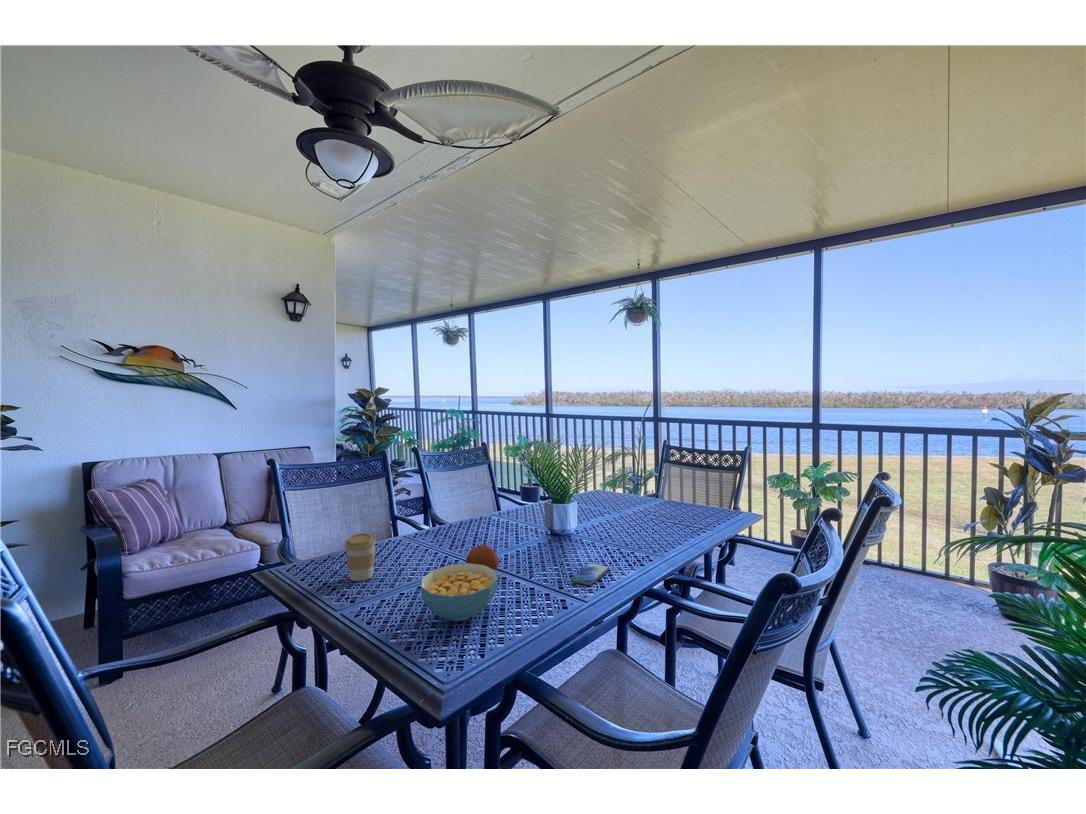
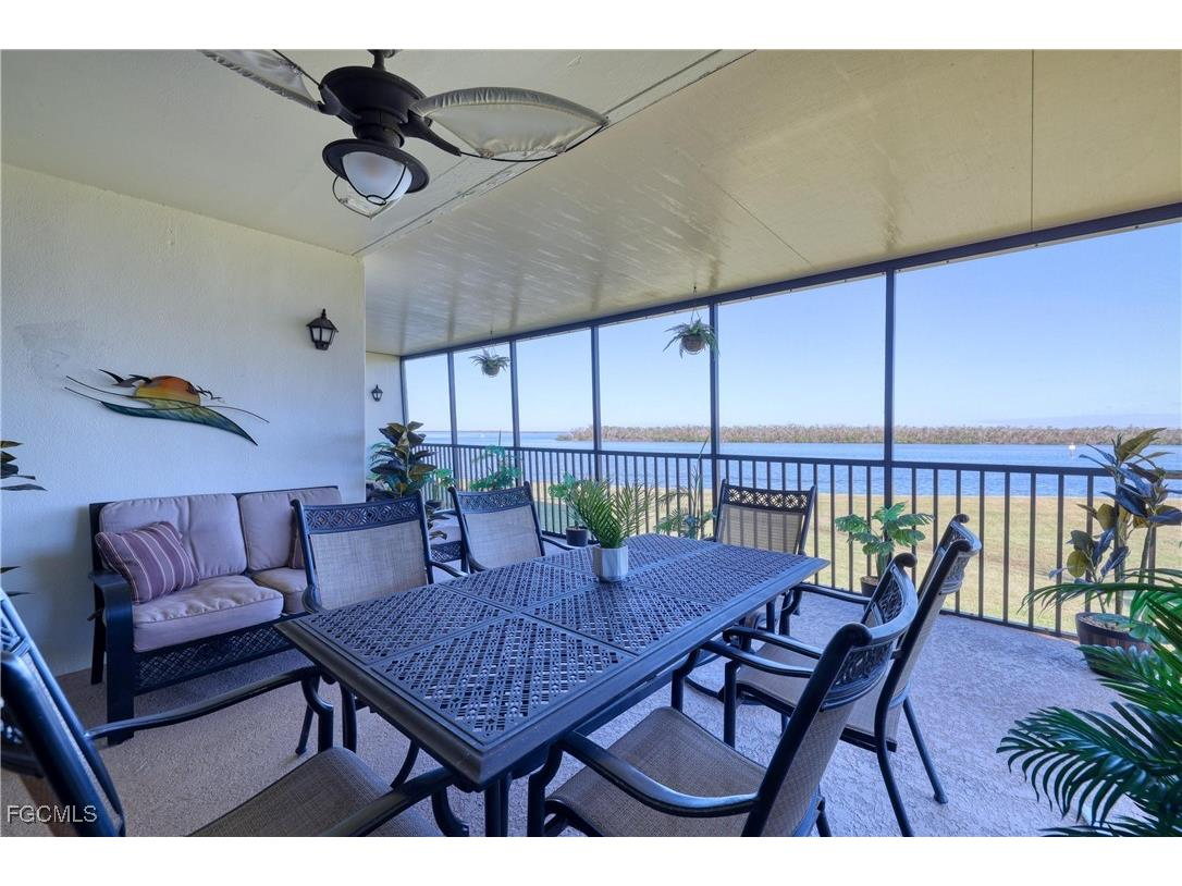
- coffee cup [343,532,377,582]
- fruit [465,544,500,572]
- cereal bowl [420,563,499,622]
- smartphone [569,562,611,586]
